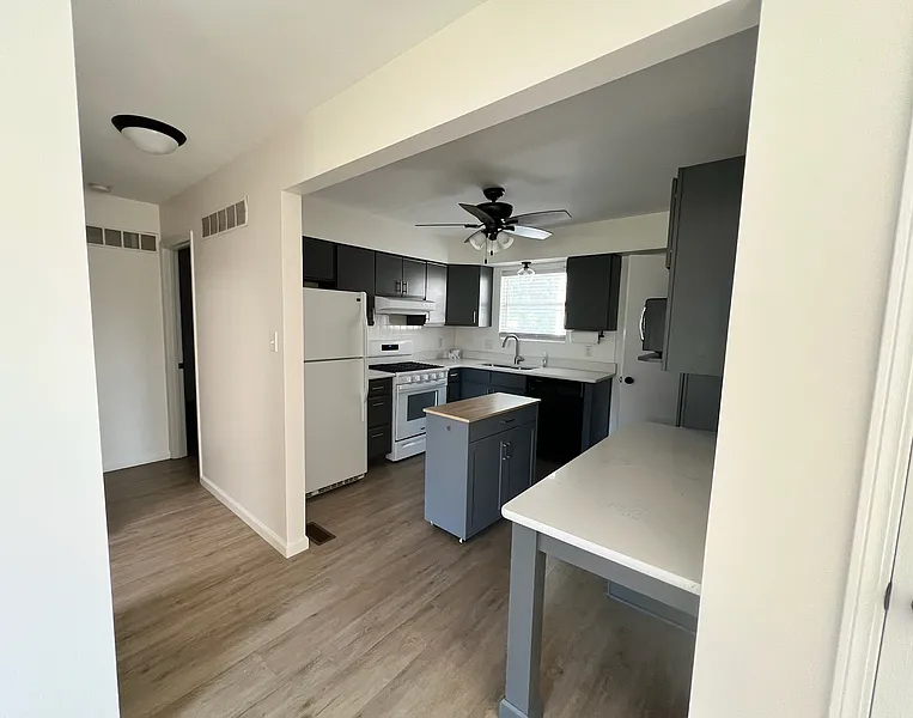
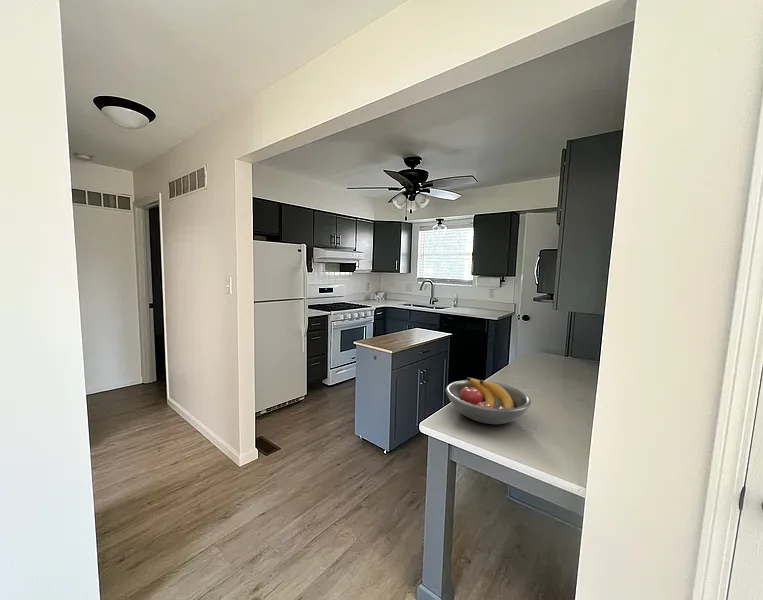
+ fruit bowl [445,376,532,425]
